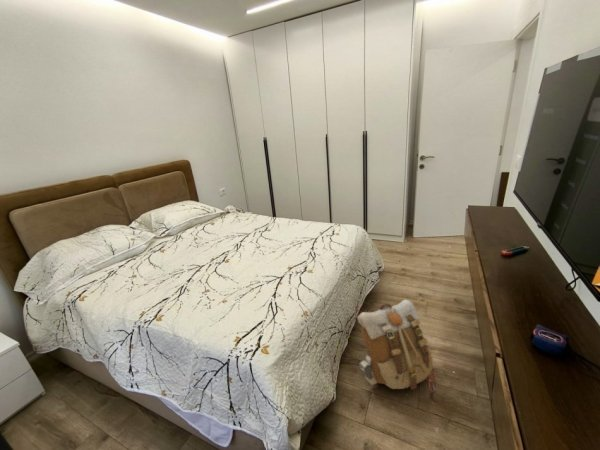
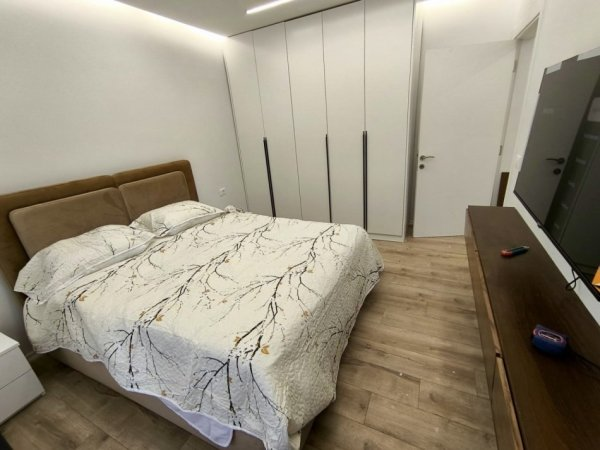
- backpack [356,299,438,393]
